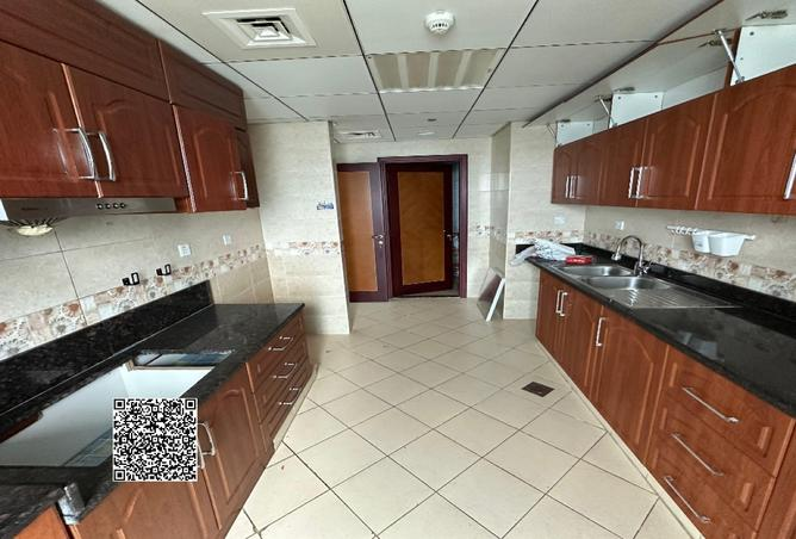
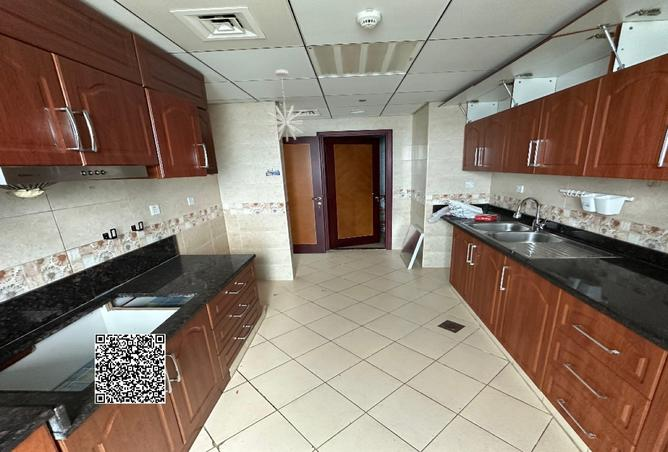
+ pendant light [267,69,304,142]
